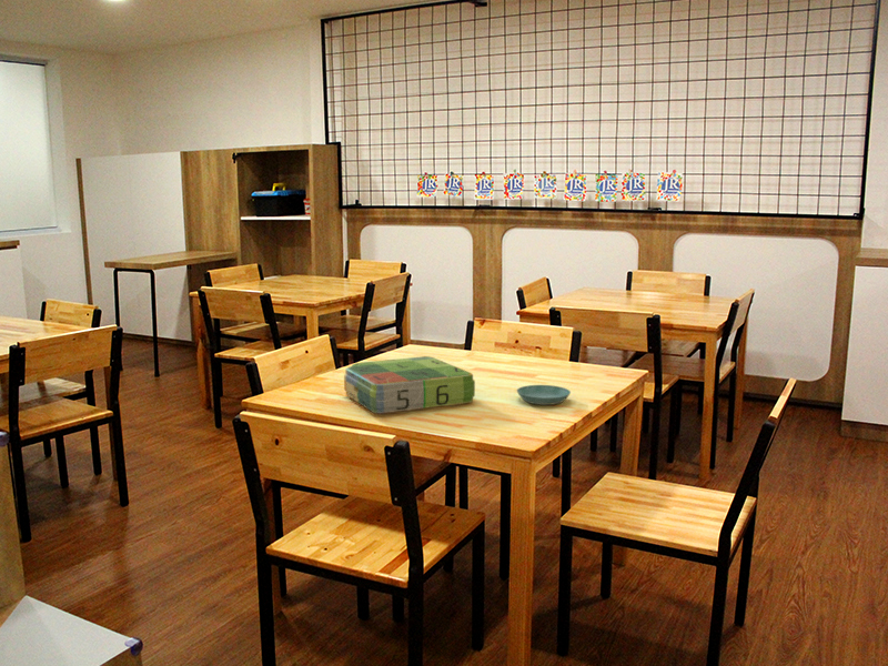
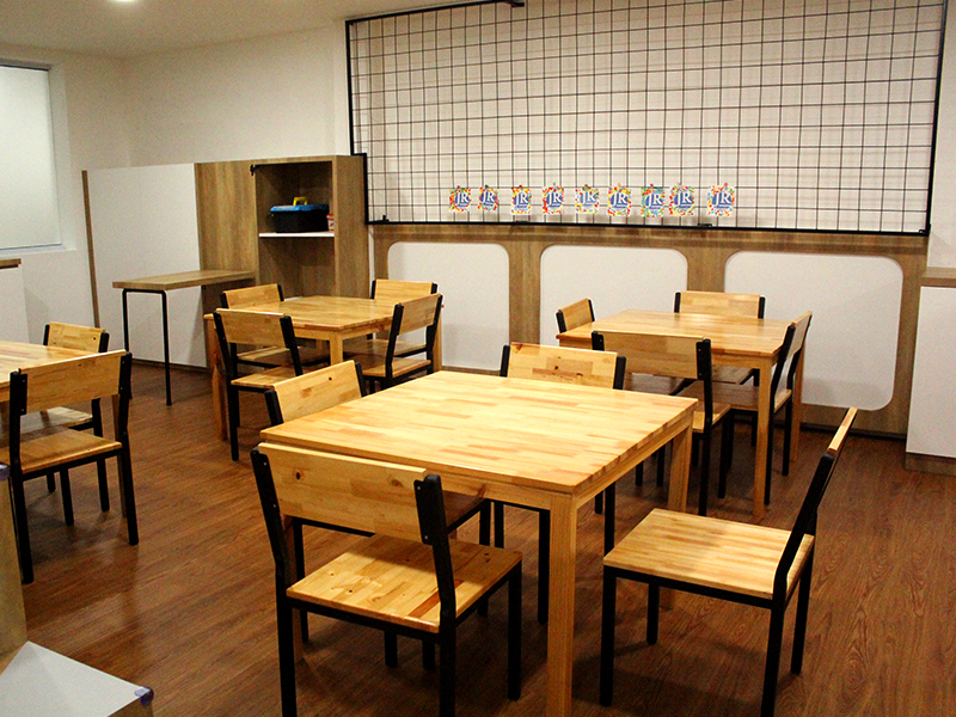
- saucer [516,384,572,406]
- board game [343,355,476,415]
